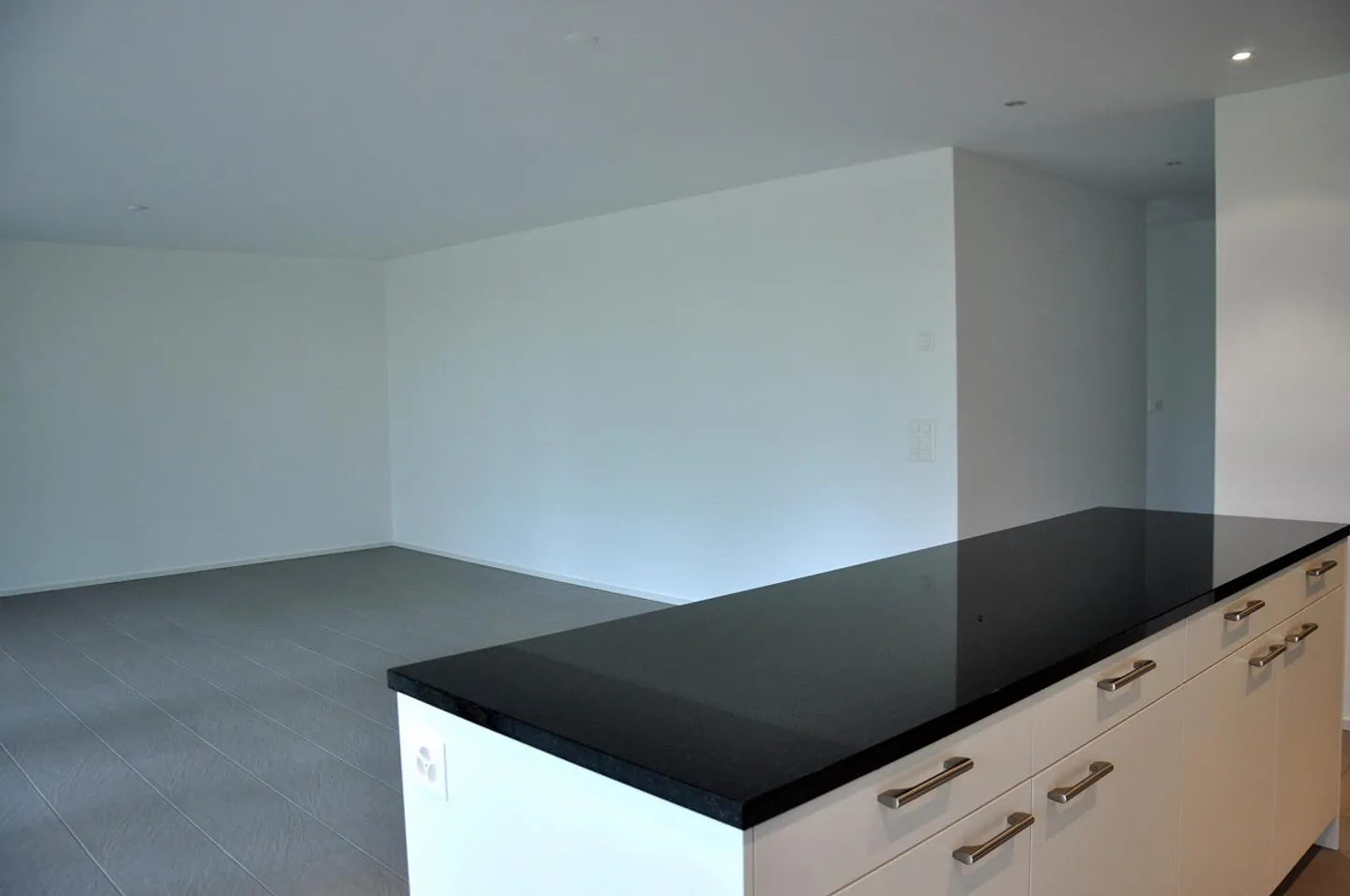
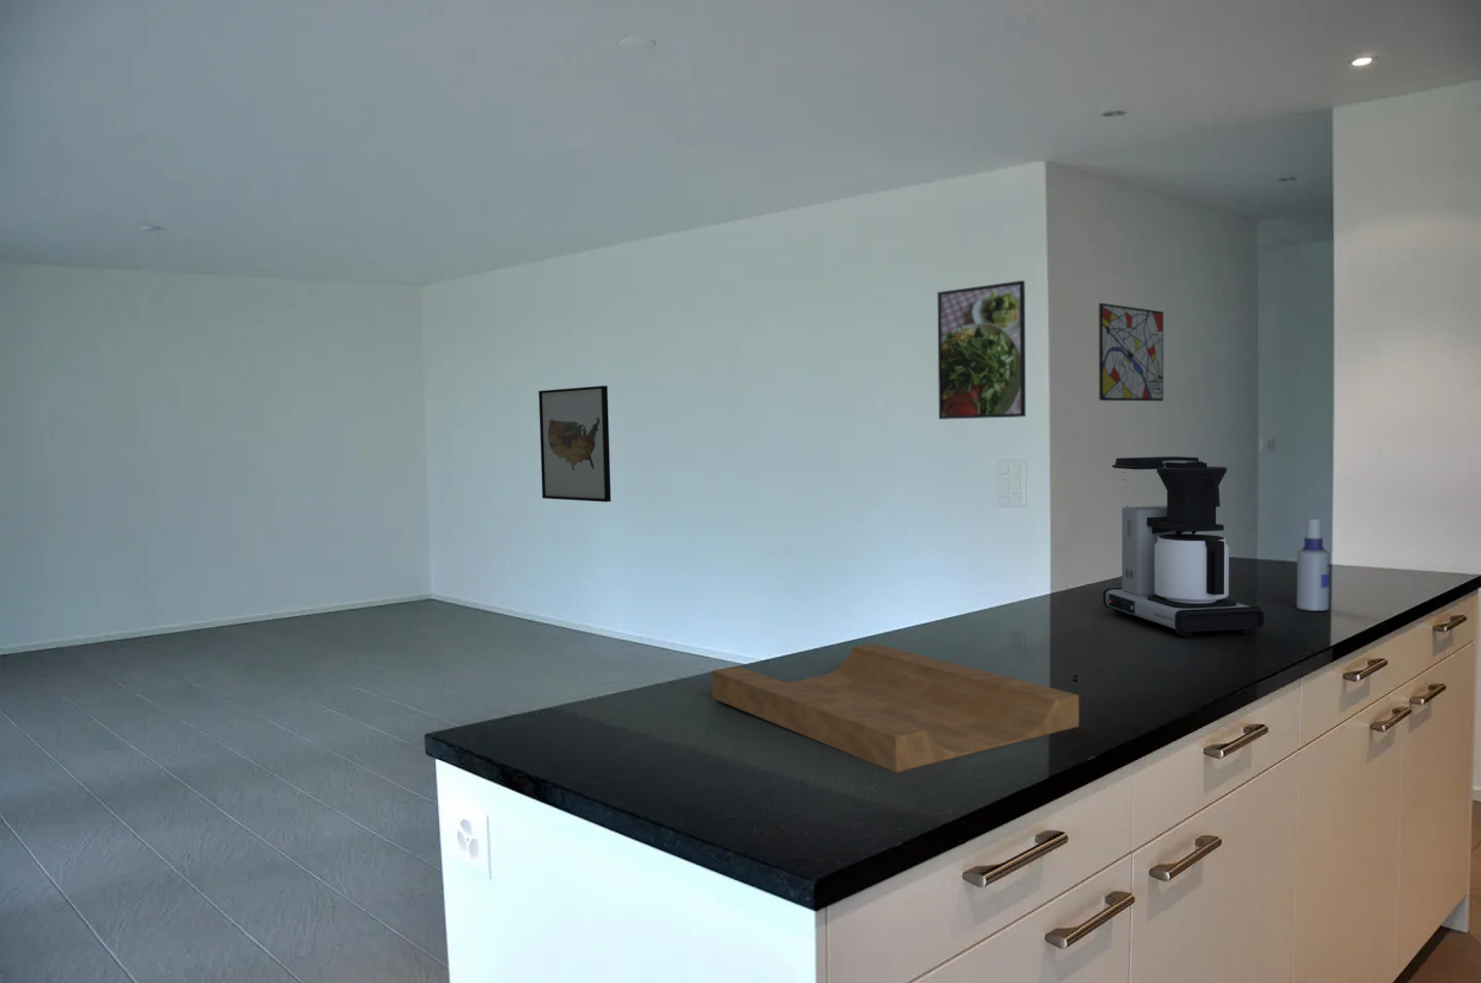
+ wall art [1098,303,1164,402]
+ cutting board [711,643,1079,773]
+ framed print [936,280,1027,420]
+ wall art [538,385,612,502]
+ spray bottle [1296,517,1331,612]
+ coffee maker [1101,455,1265,637]
